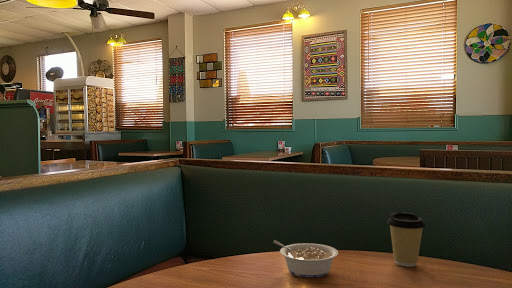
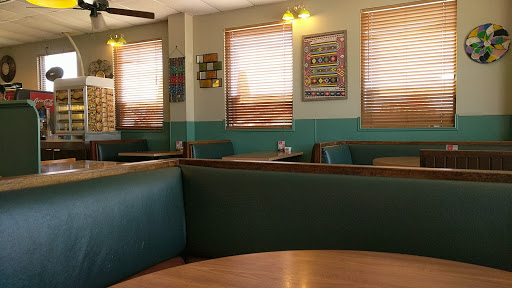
- legume [272,240,339,279]
- coffee cup [386,211,427,268]
